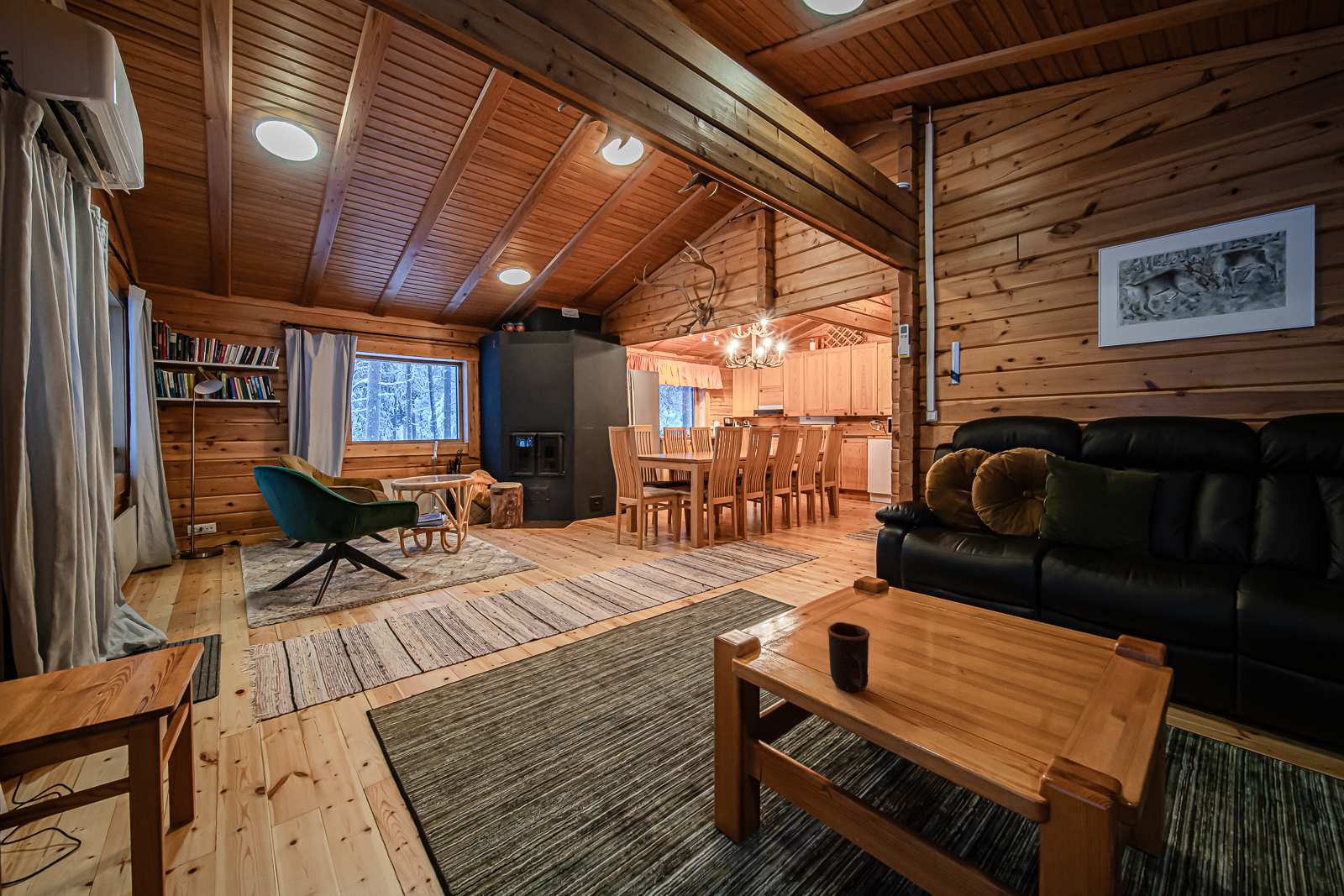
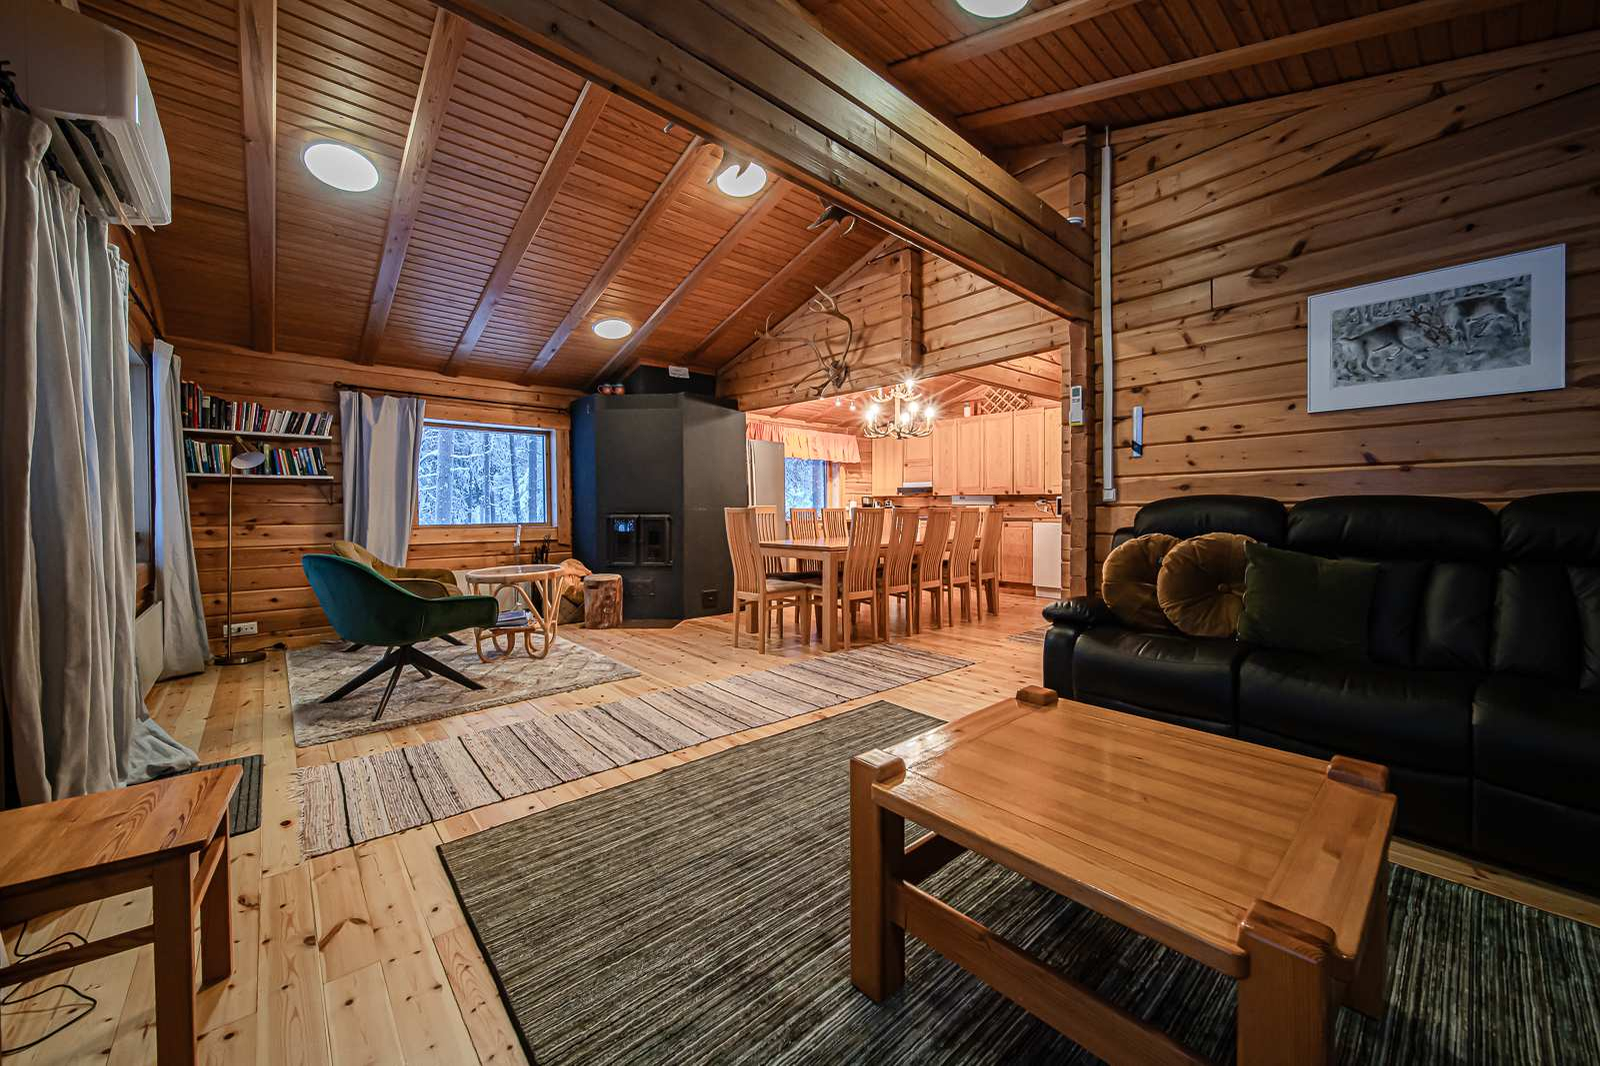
- mug [827,621,870,693]
